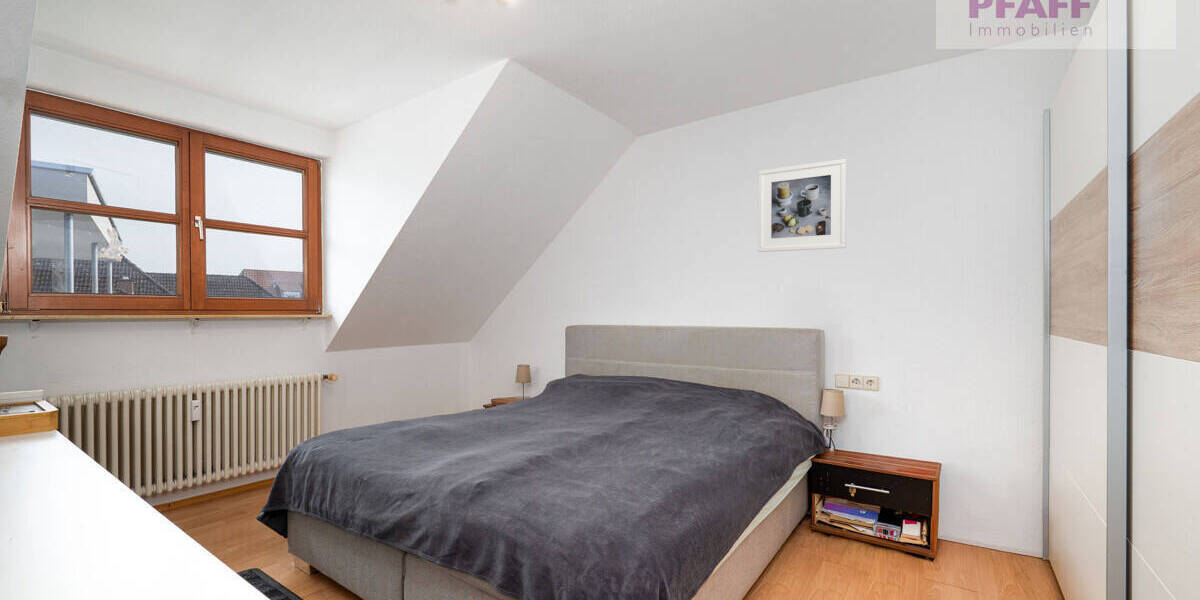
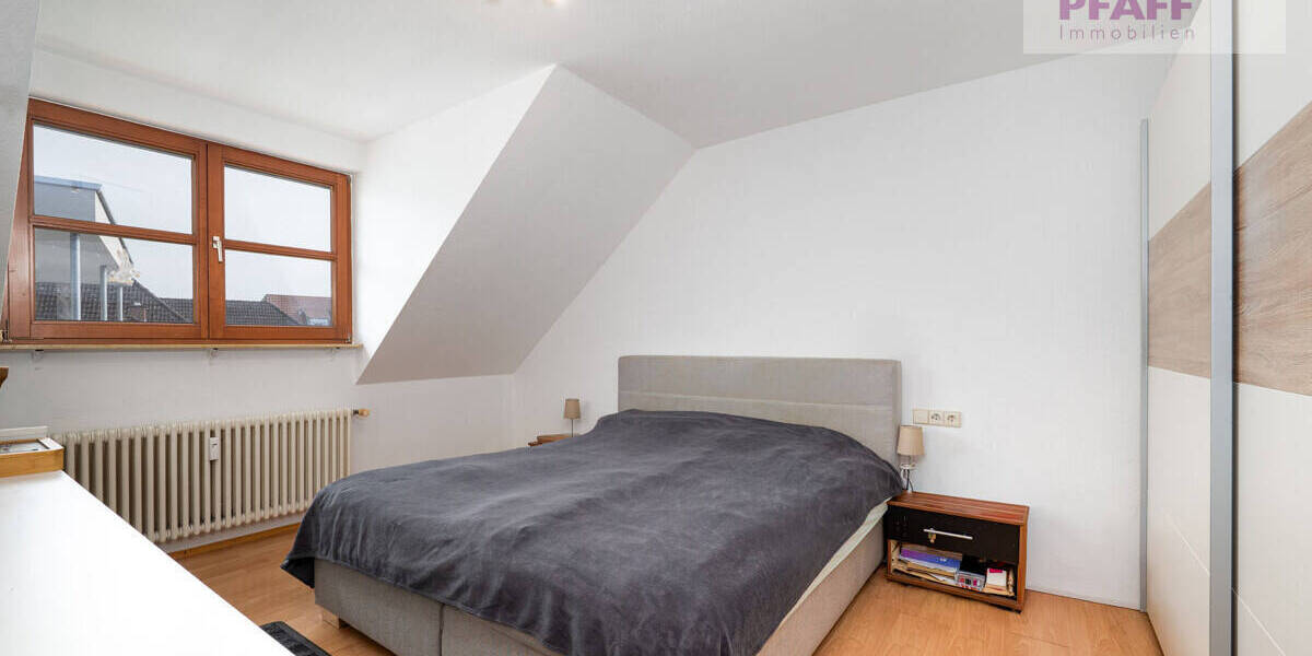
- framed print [758,158,847,253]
